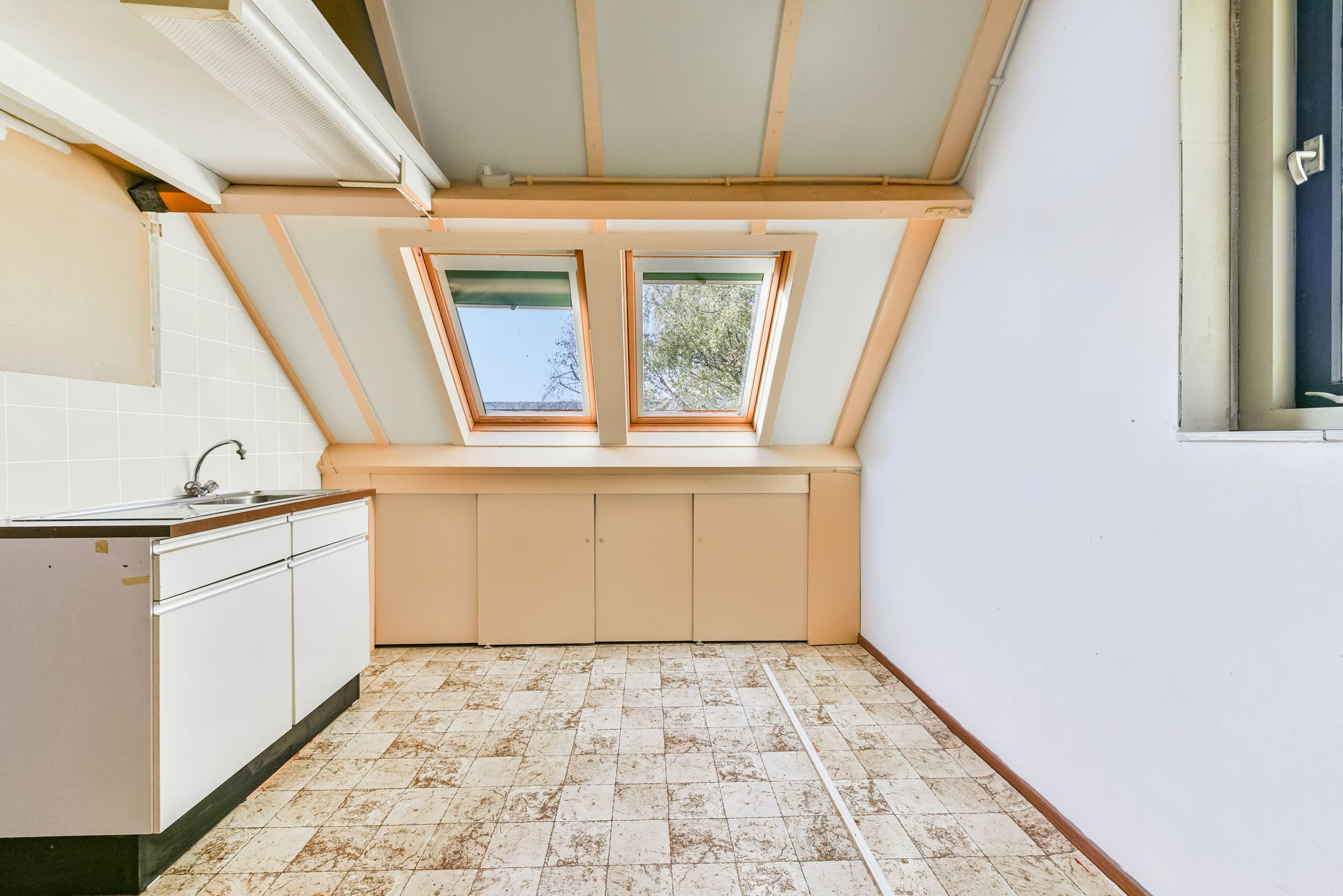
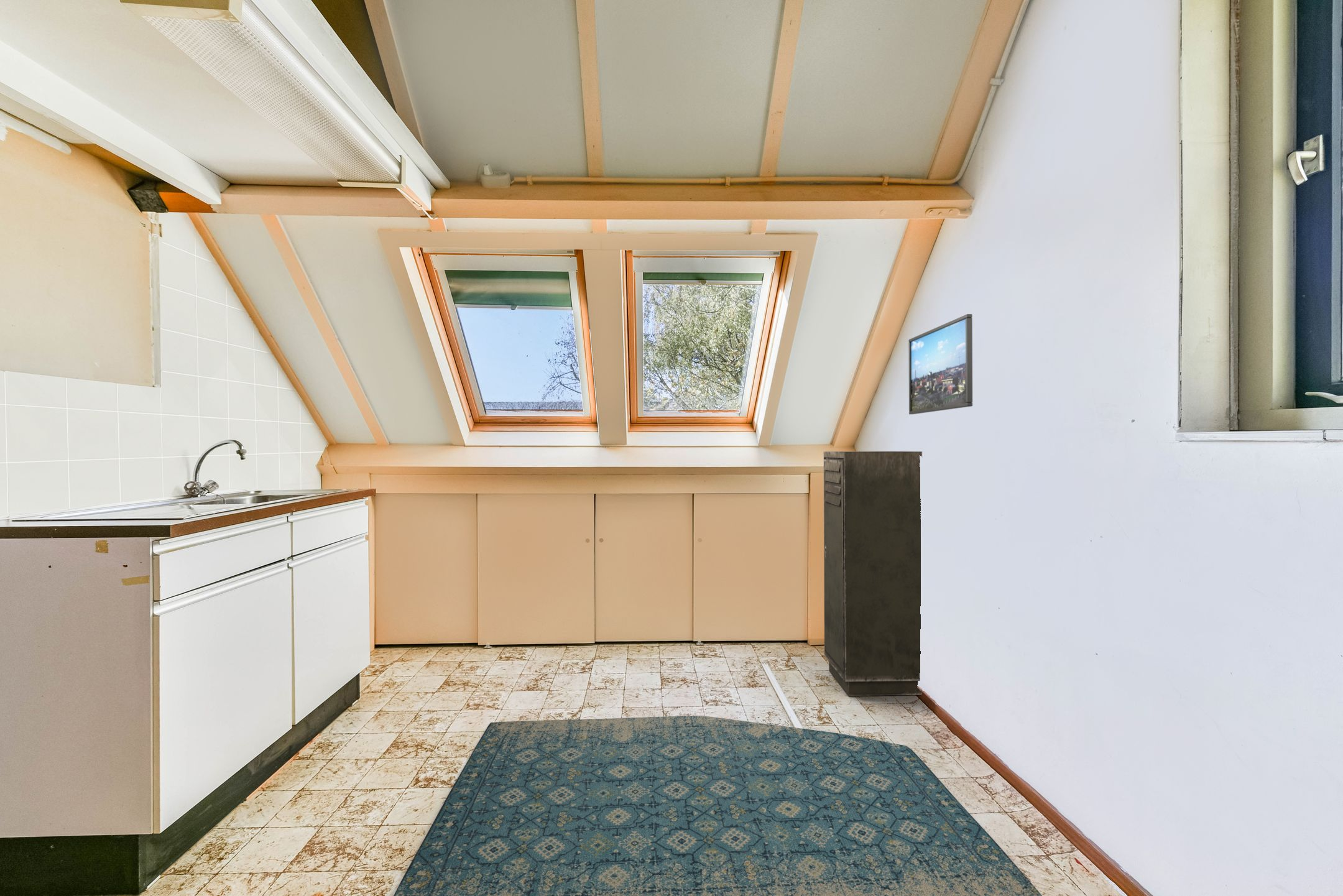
+ rug [393,715,1043,896]
+ storage cabinet [823,451,923,696]
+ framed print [908,313,973,415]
